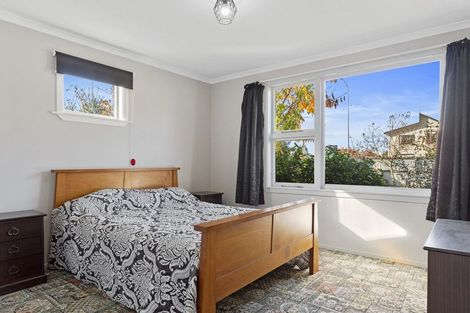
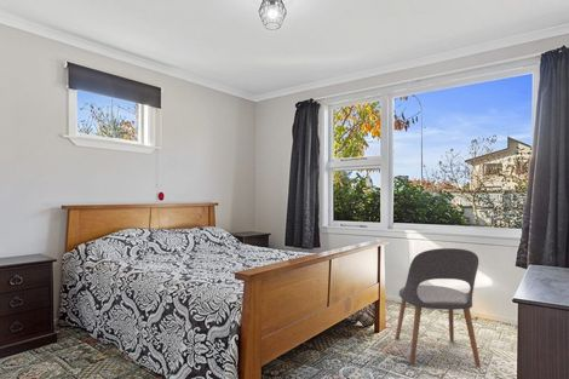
+ chair [395,247,482,368]
